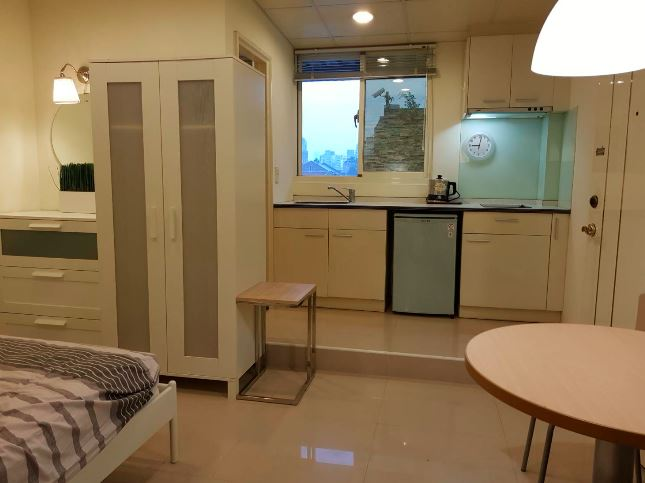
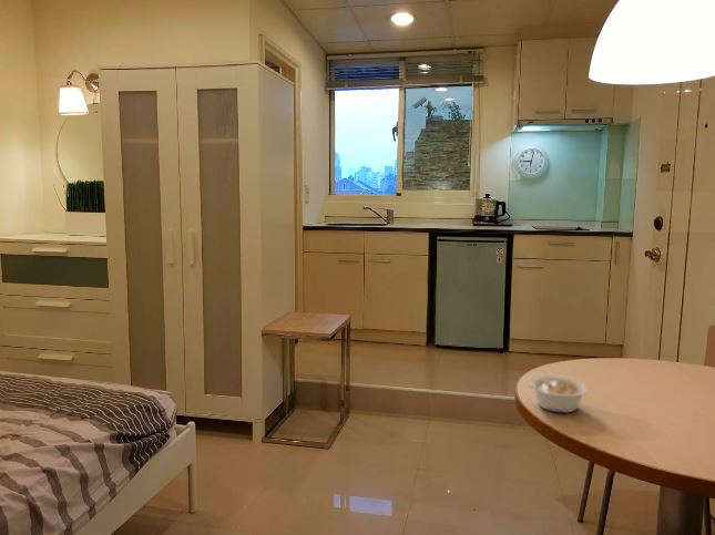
+ legume [525,374,590,414]
